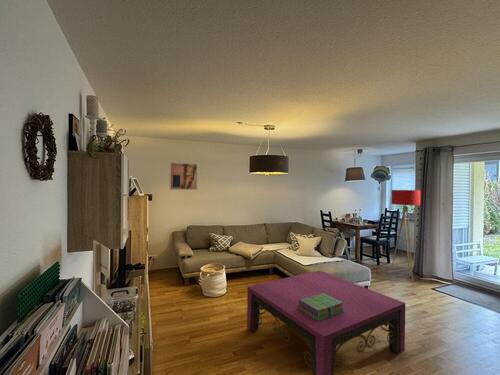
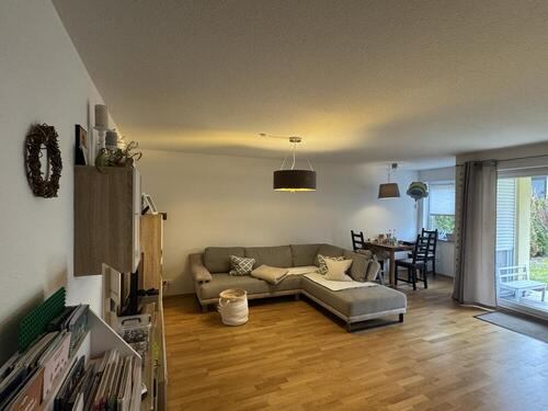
- coffee table [246,270,406,375]
- floor lamp [389,189,421,284]
- stack of books [297,293,344,322]
- wall art [168,161,199,191]
